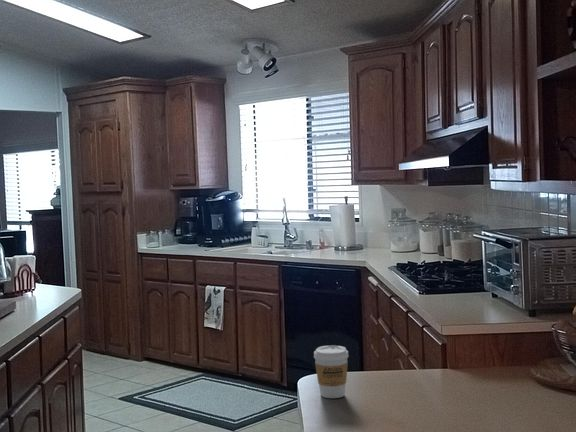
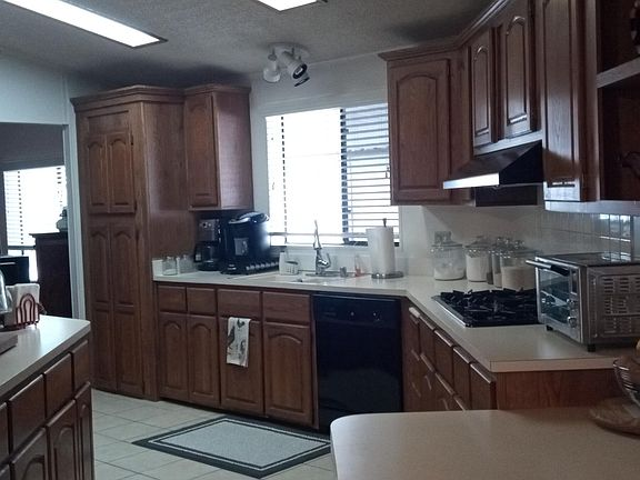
- coffee cup [313,344,350,399]
